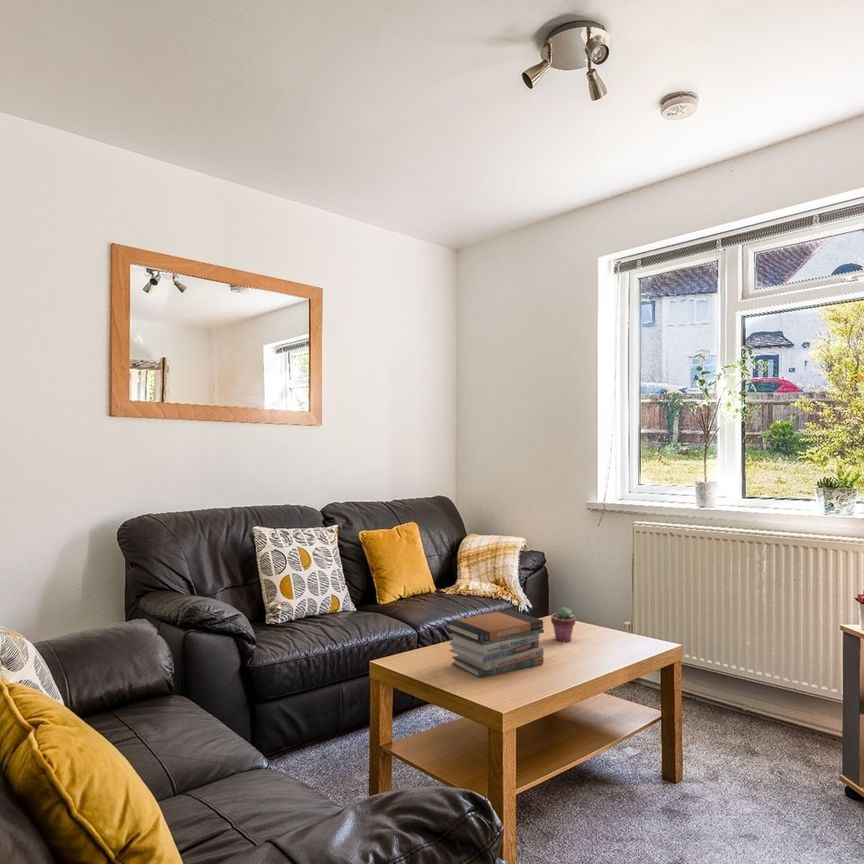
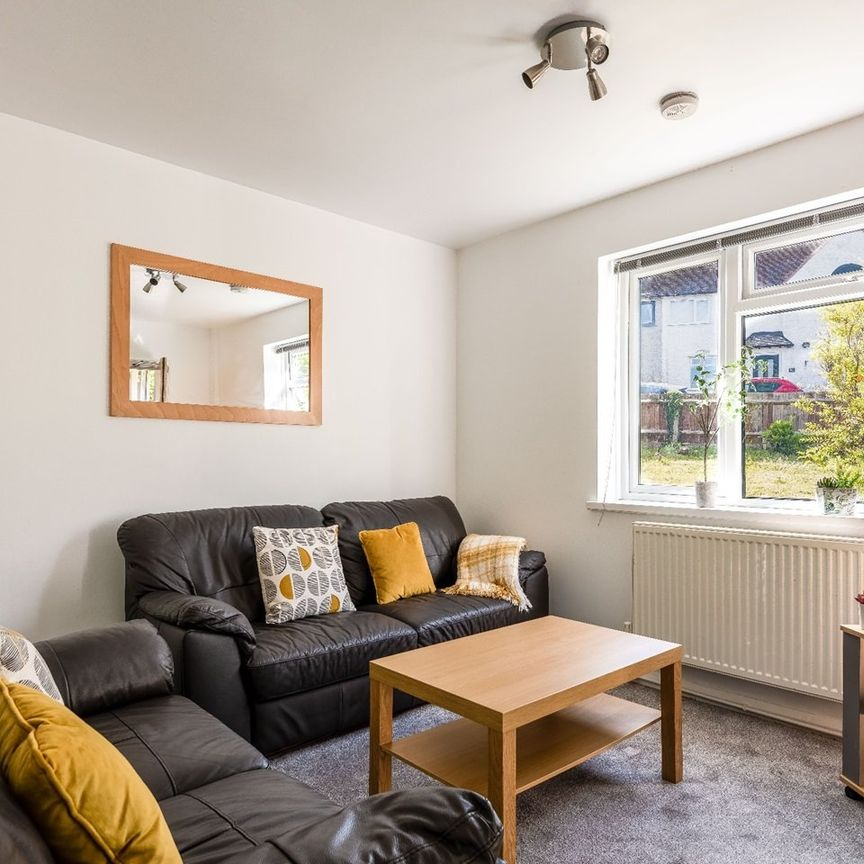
- potted succulent [550,606,577,642]
- book stack [445,609,545,679]
